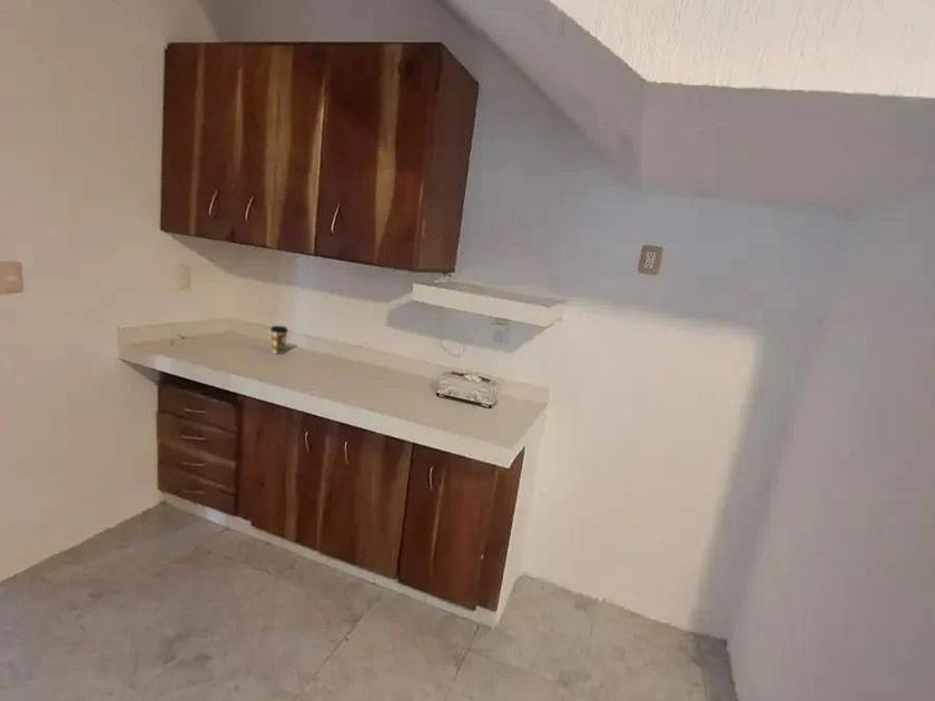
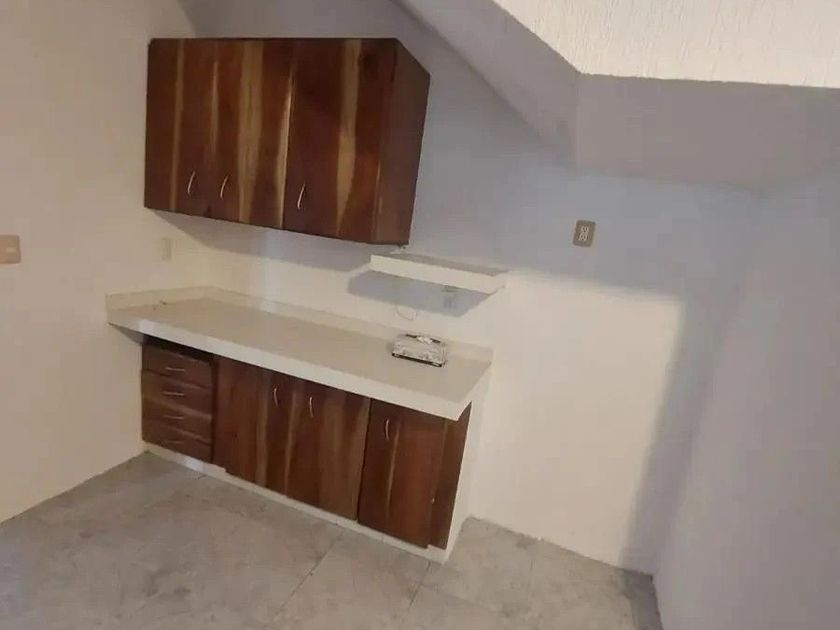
- coffee cup [269,325,289,355]
